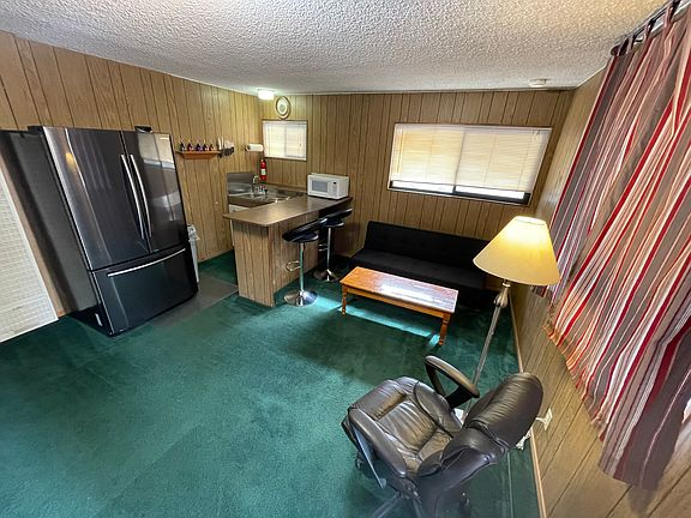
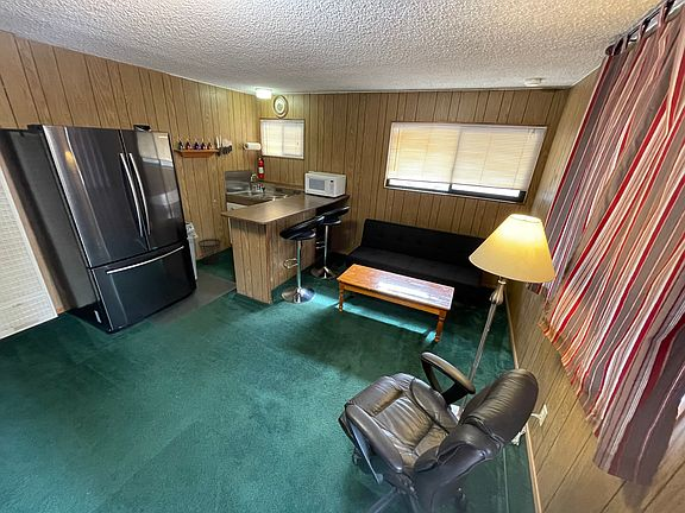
+ wastebasket [197,238,222,265]
